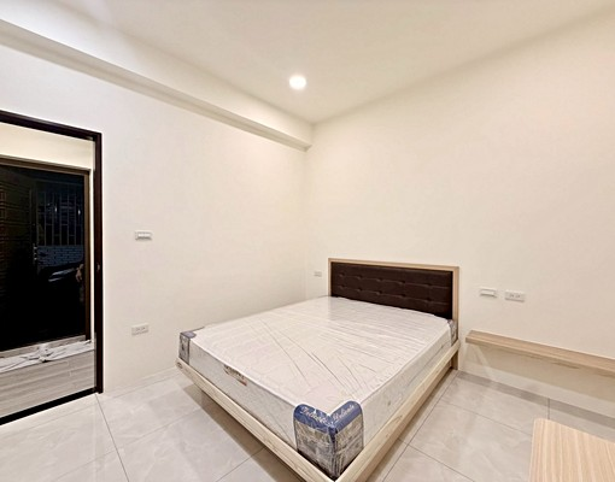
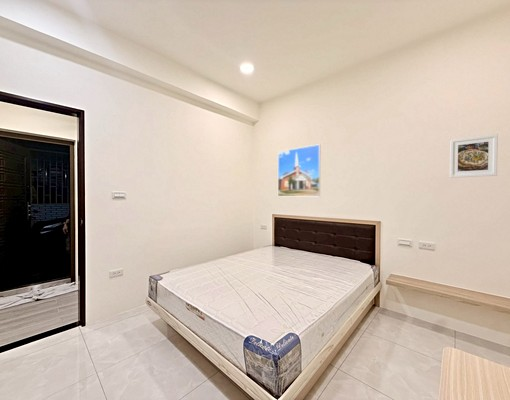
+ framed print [277,143,321,197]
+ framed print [449,133,499,179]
